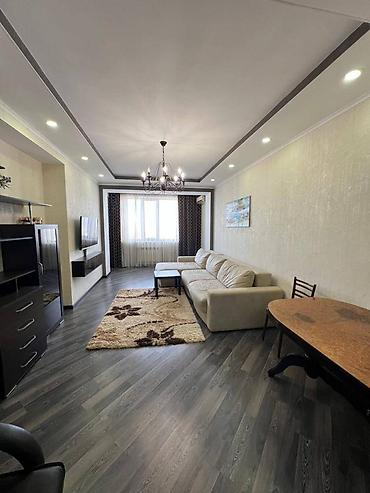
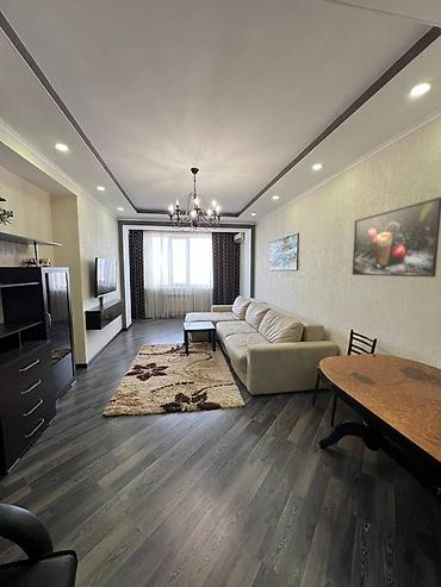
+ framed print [352,196,441,279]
